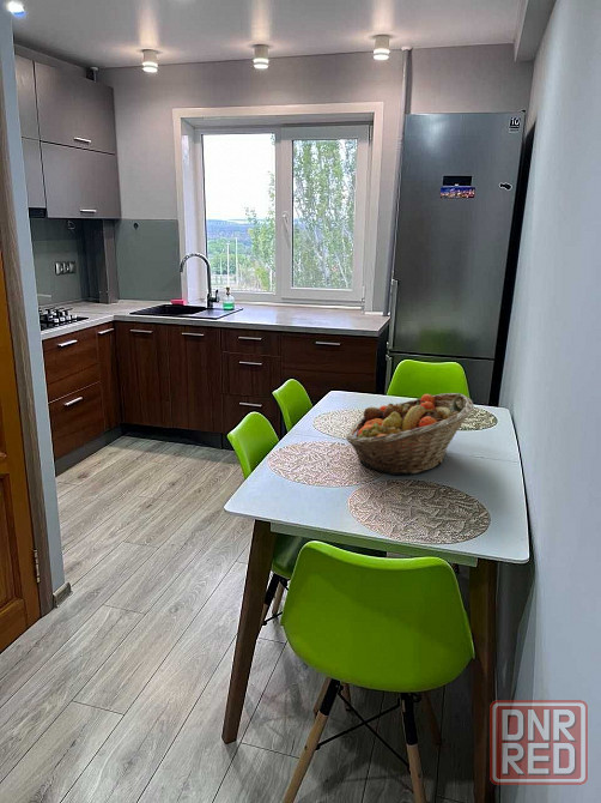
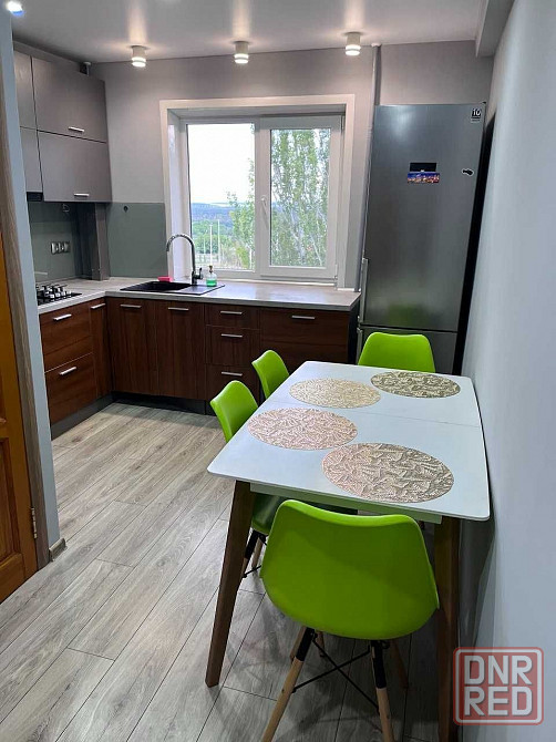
- fruit basket [345,392,474,476]
